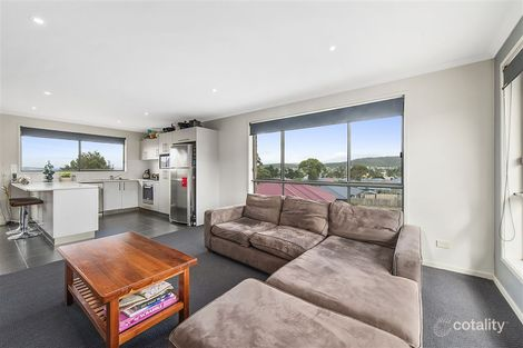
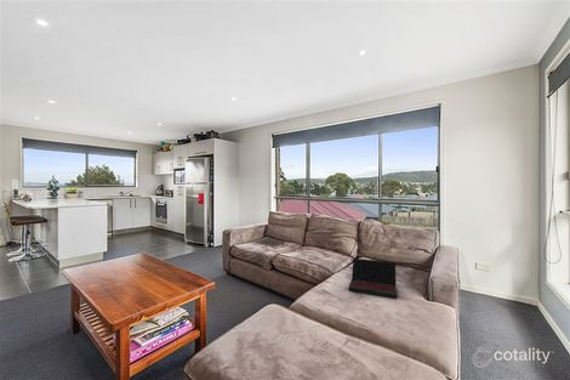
+ laptop [347,257,398,300]
